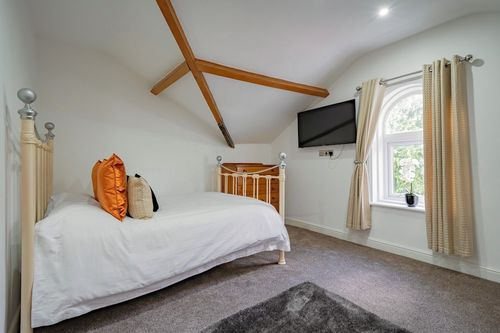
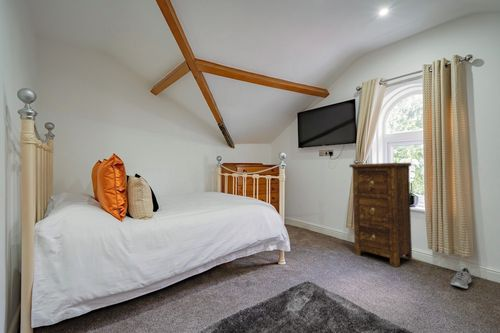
+ sneaker [450,267,472,290]
+ cabinet [348,162,413,268]
